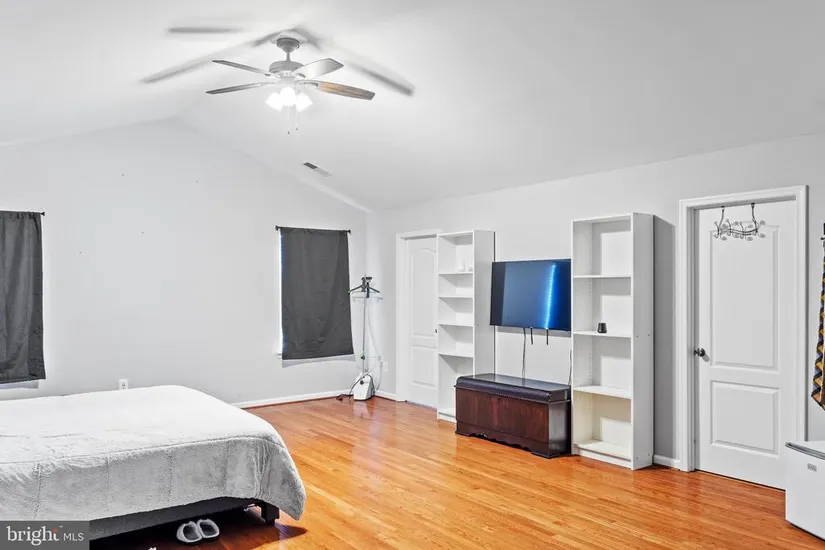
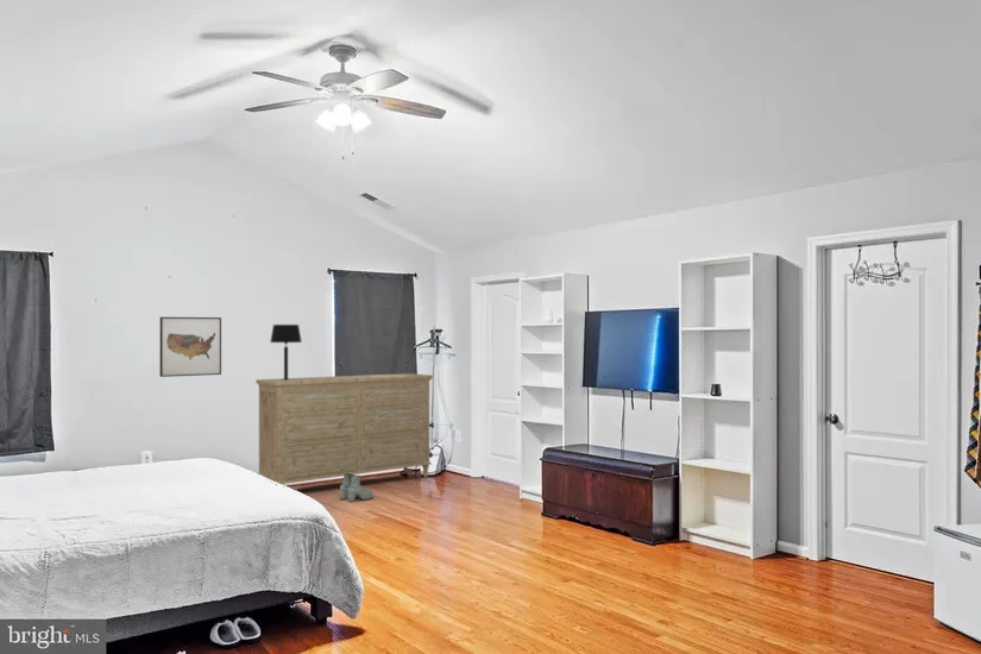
+ boots [339,473,375,503]
+ wall art [158,316,222,378]
+ dresser [254,372,434,486]
+ table lamp [269,323,303,381]
